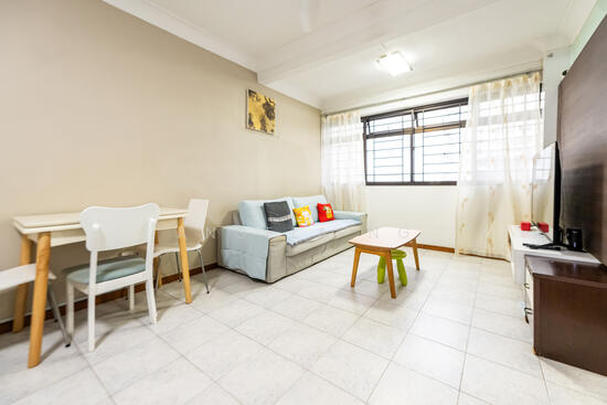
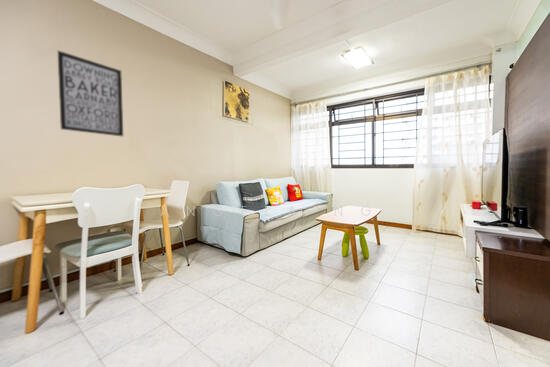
+ wall art [57,50,124,138]
